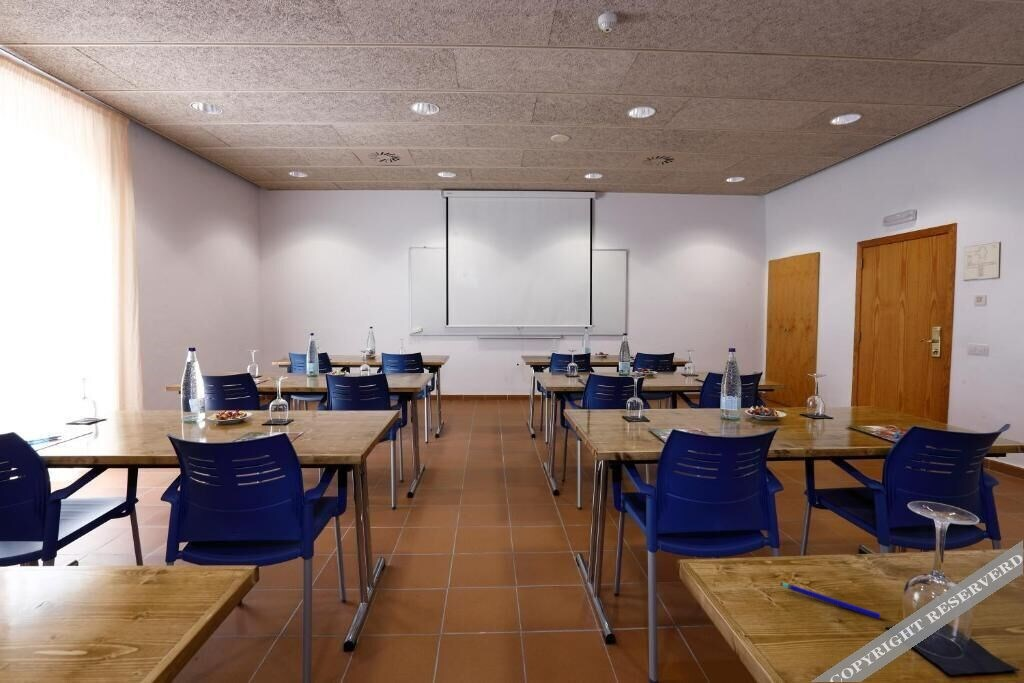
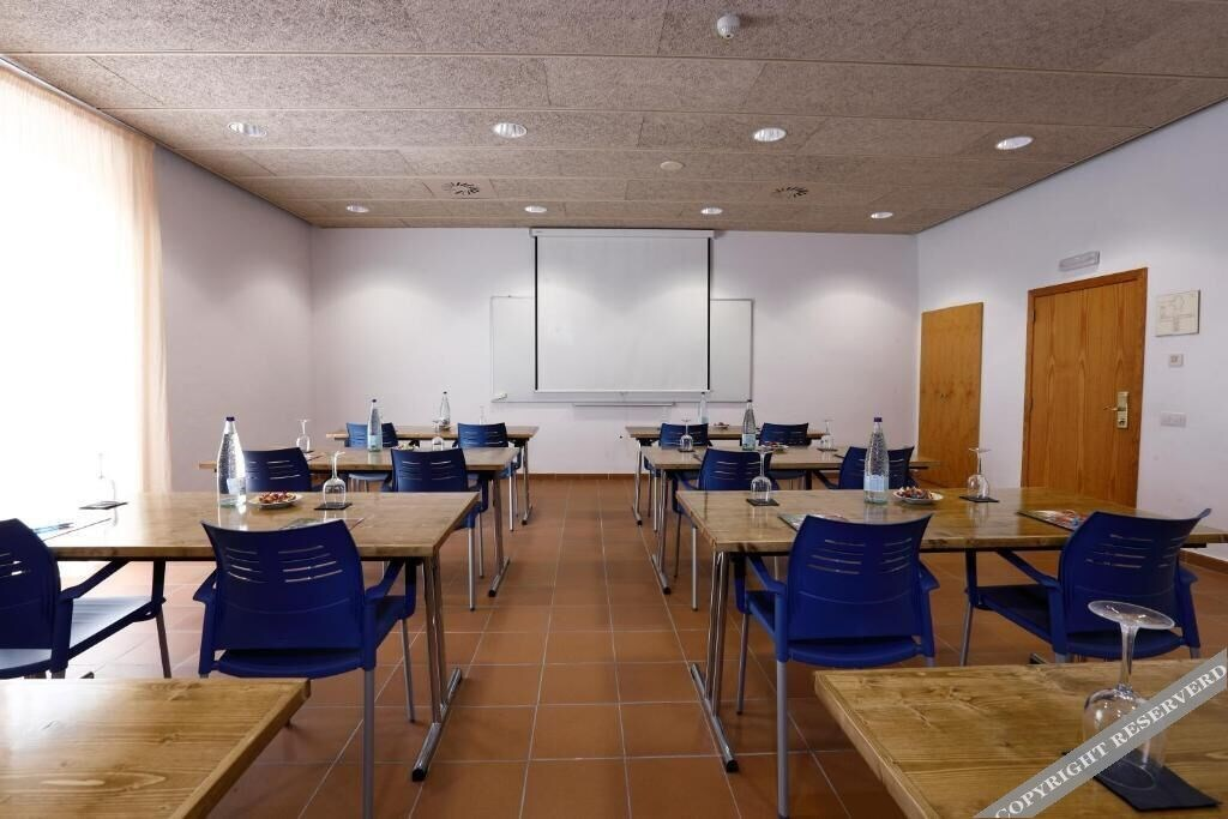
- pen [780,581,881,620]
